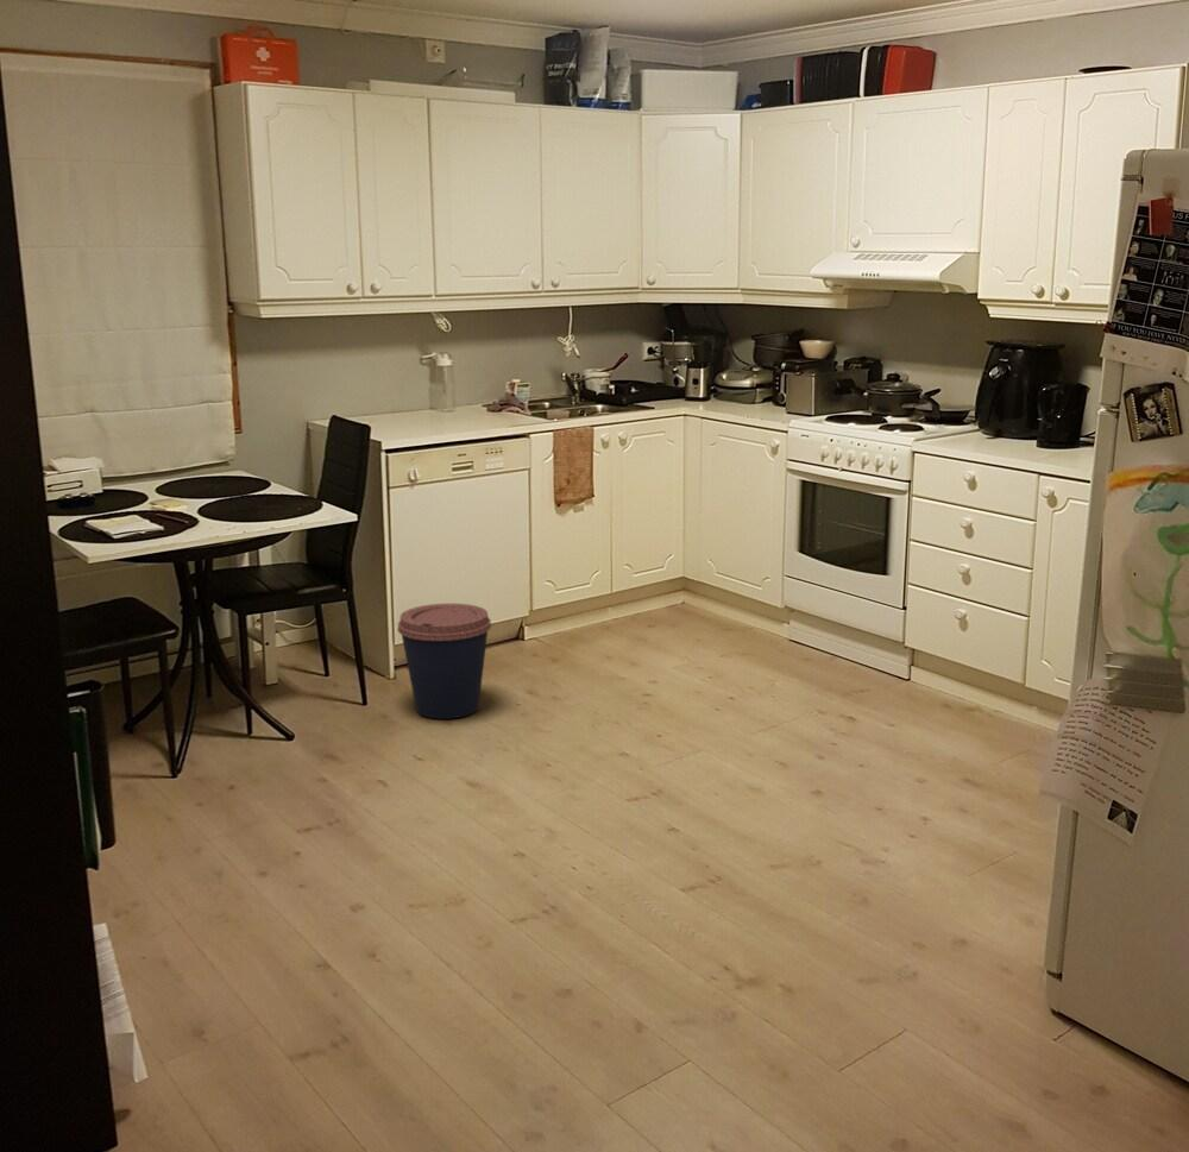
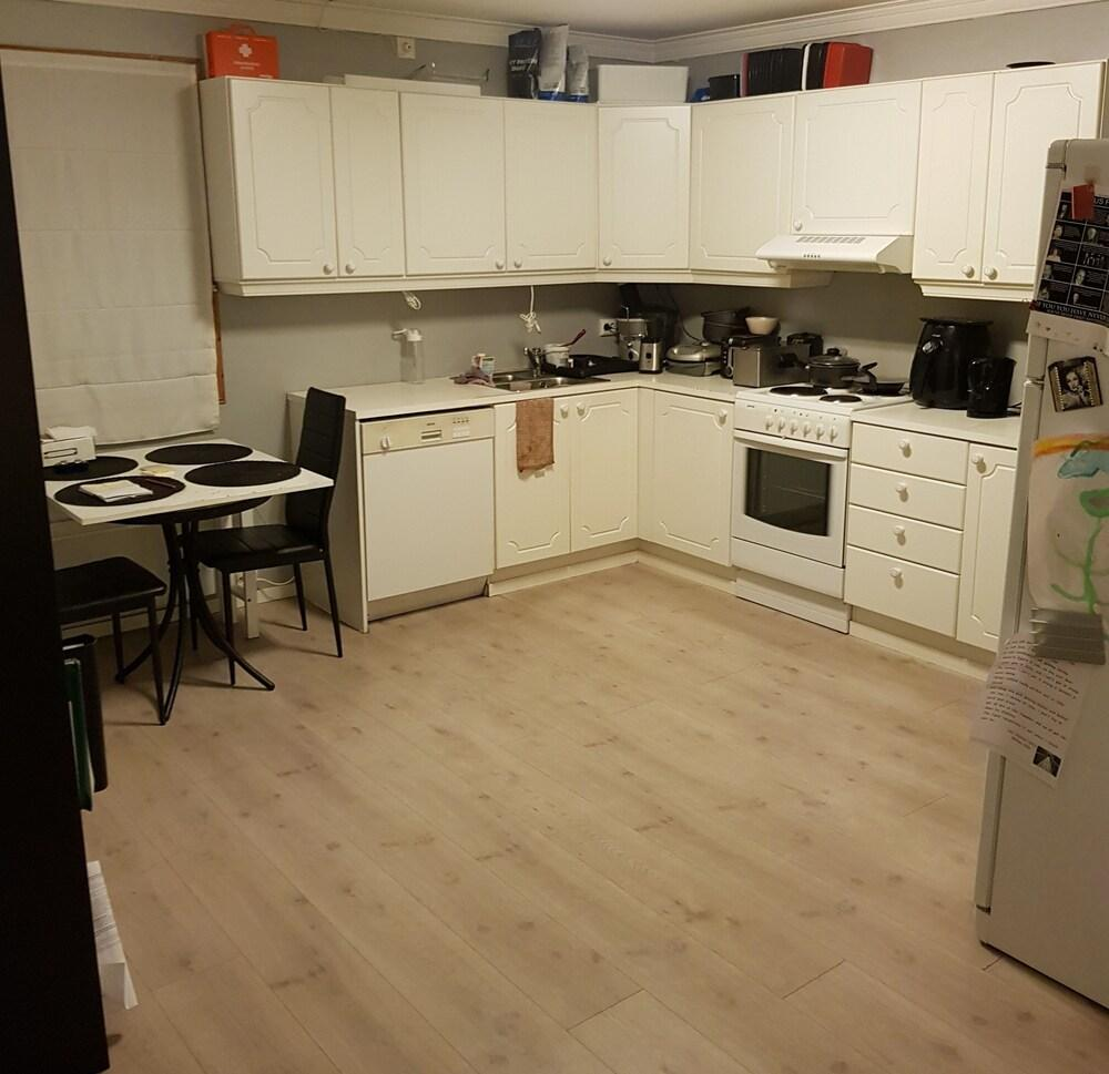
- coffee cup [397,603,492,720]
